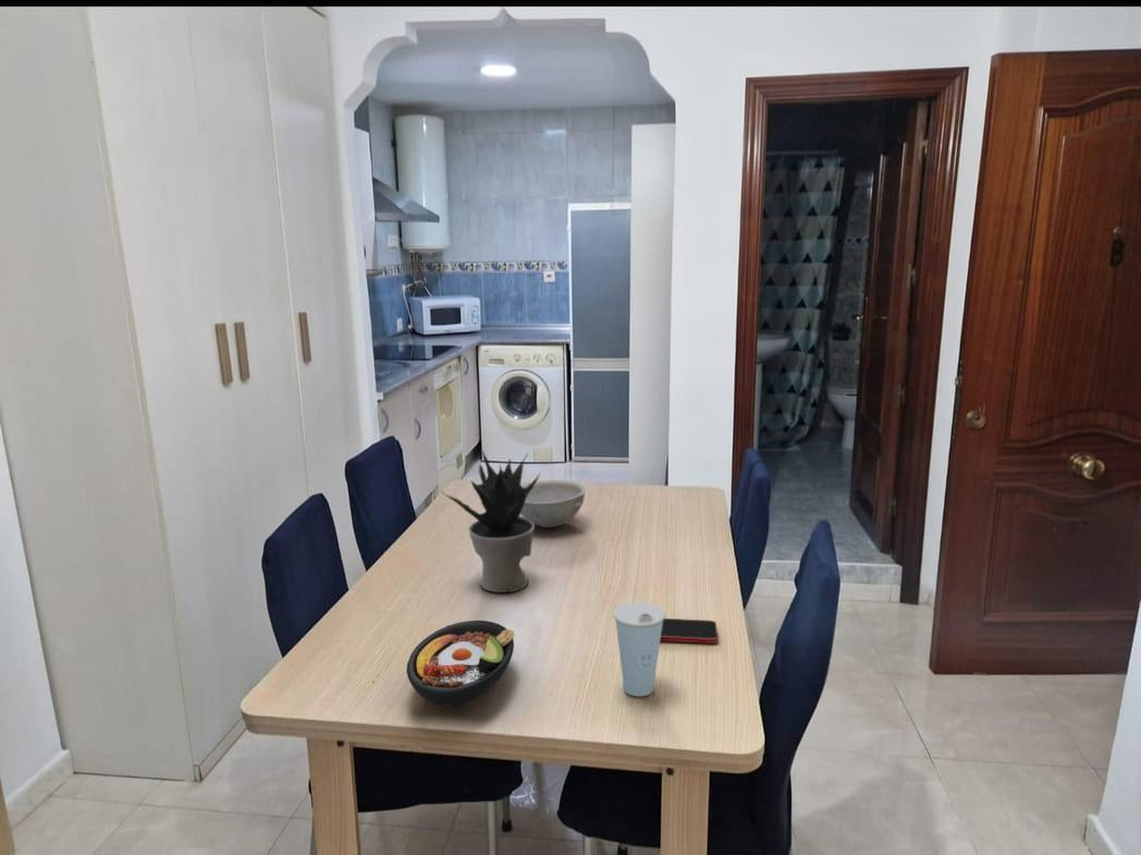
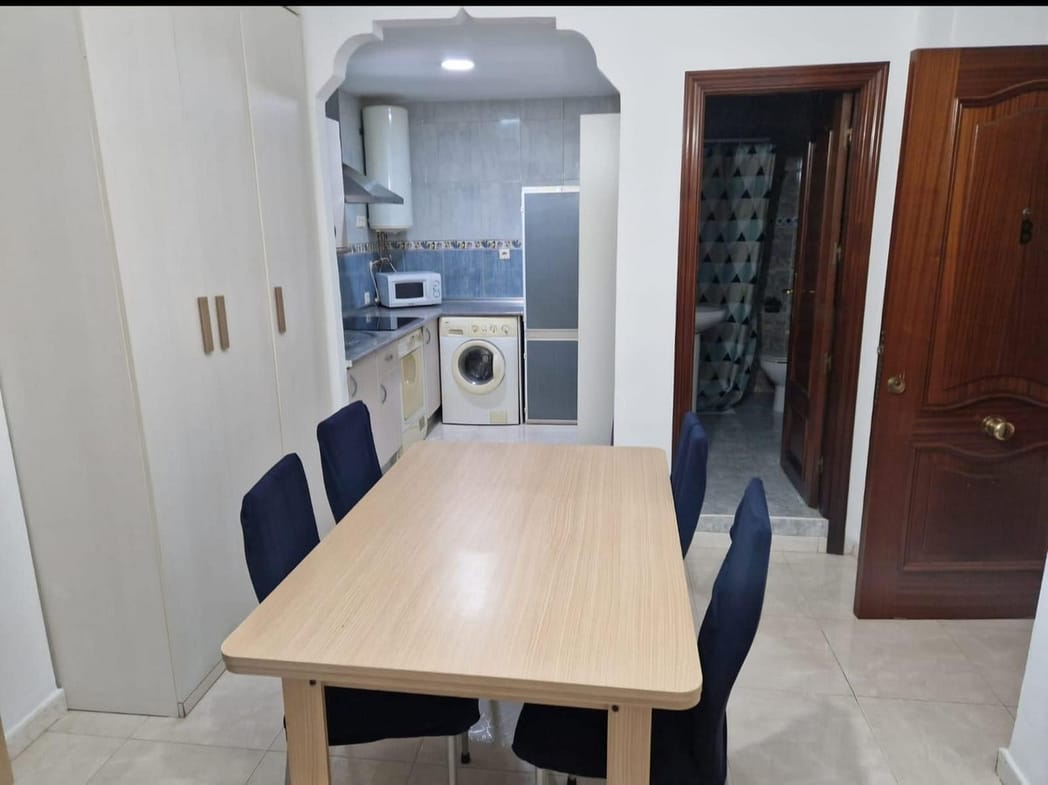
- cup [612,601,666,697]
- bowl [406,620,515,707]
- smartphone [660,618,719,645]
- potted plant [441,449,542,594]
- bowl [520,479,587,528]
